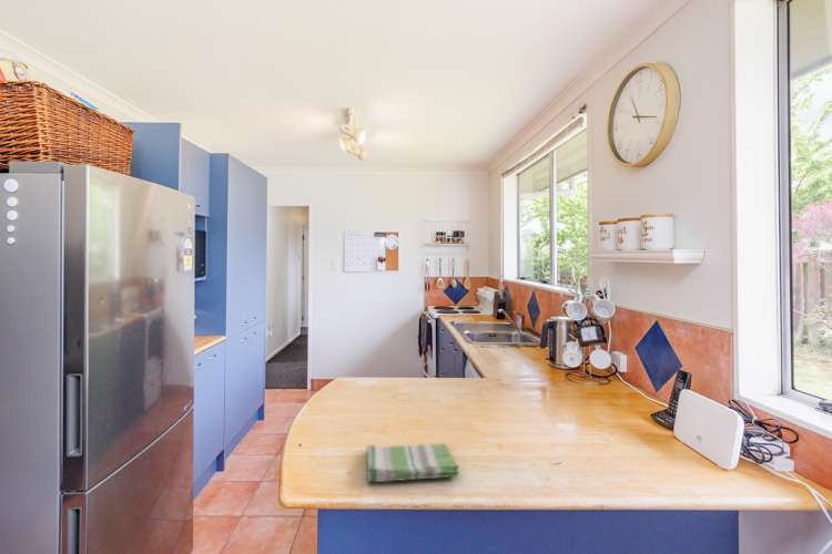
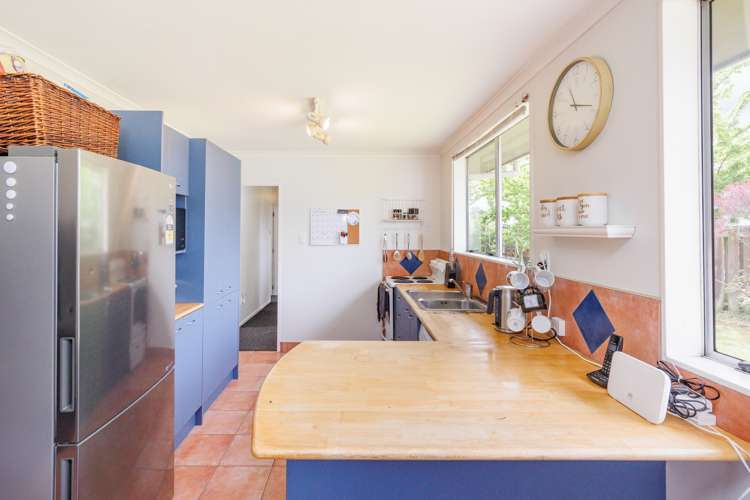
- dish towel [365,442,460,483]
